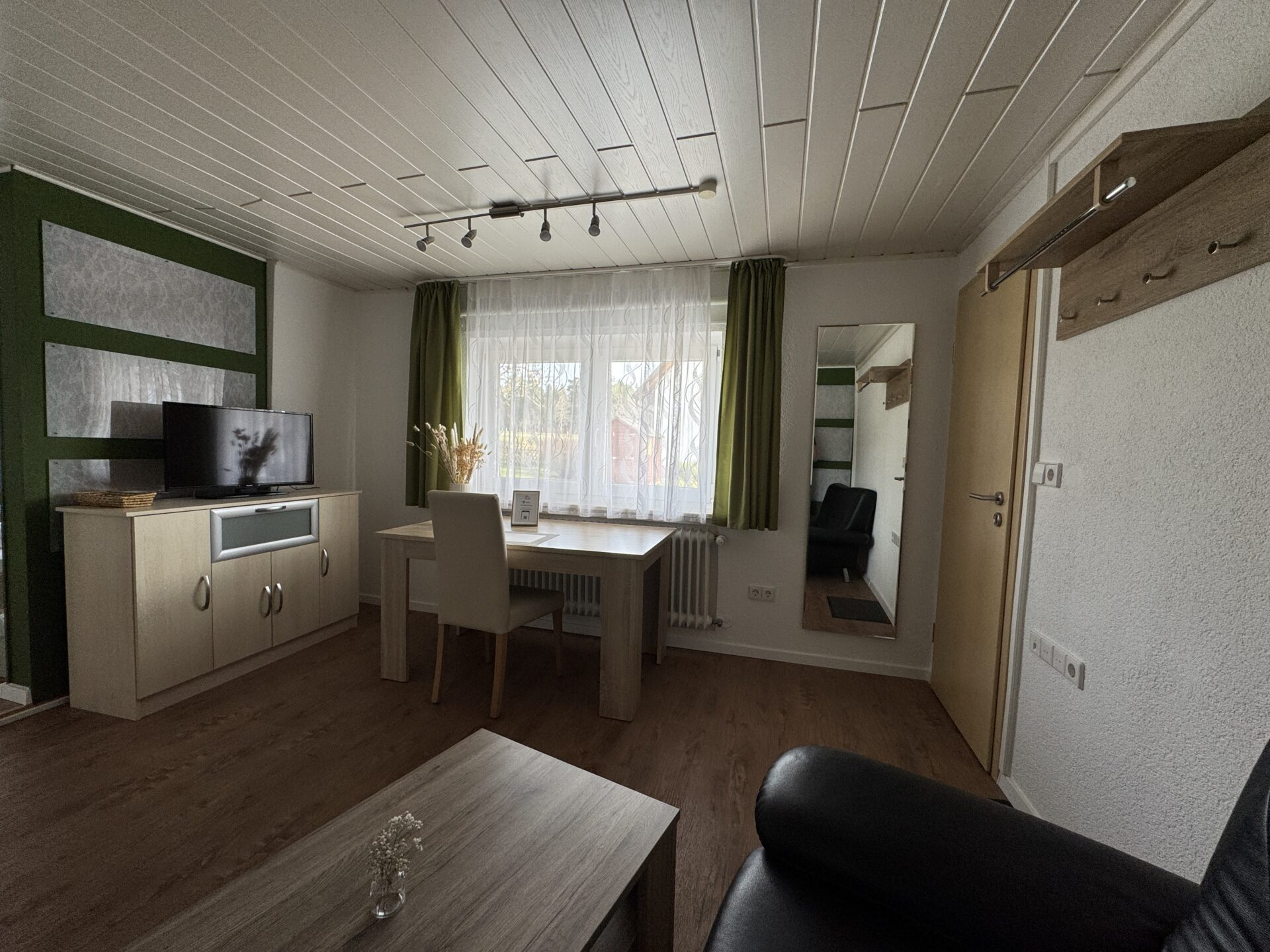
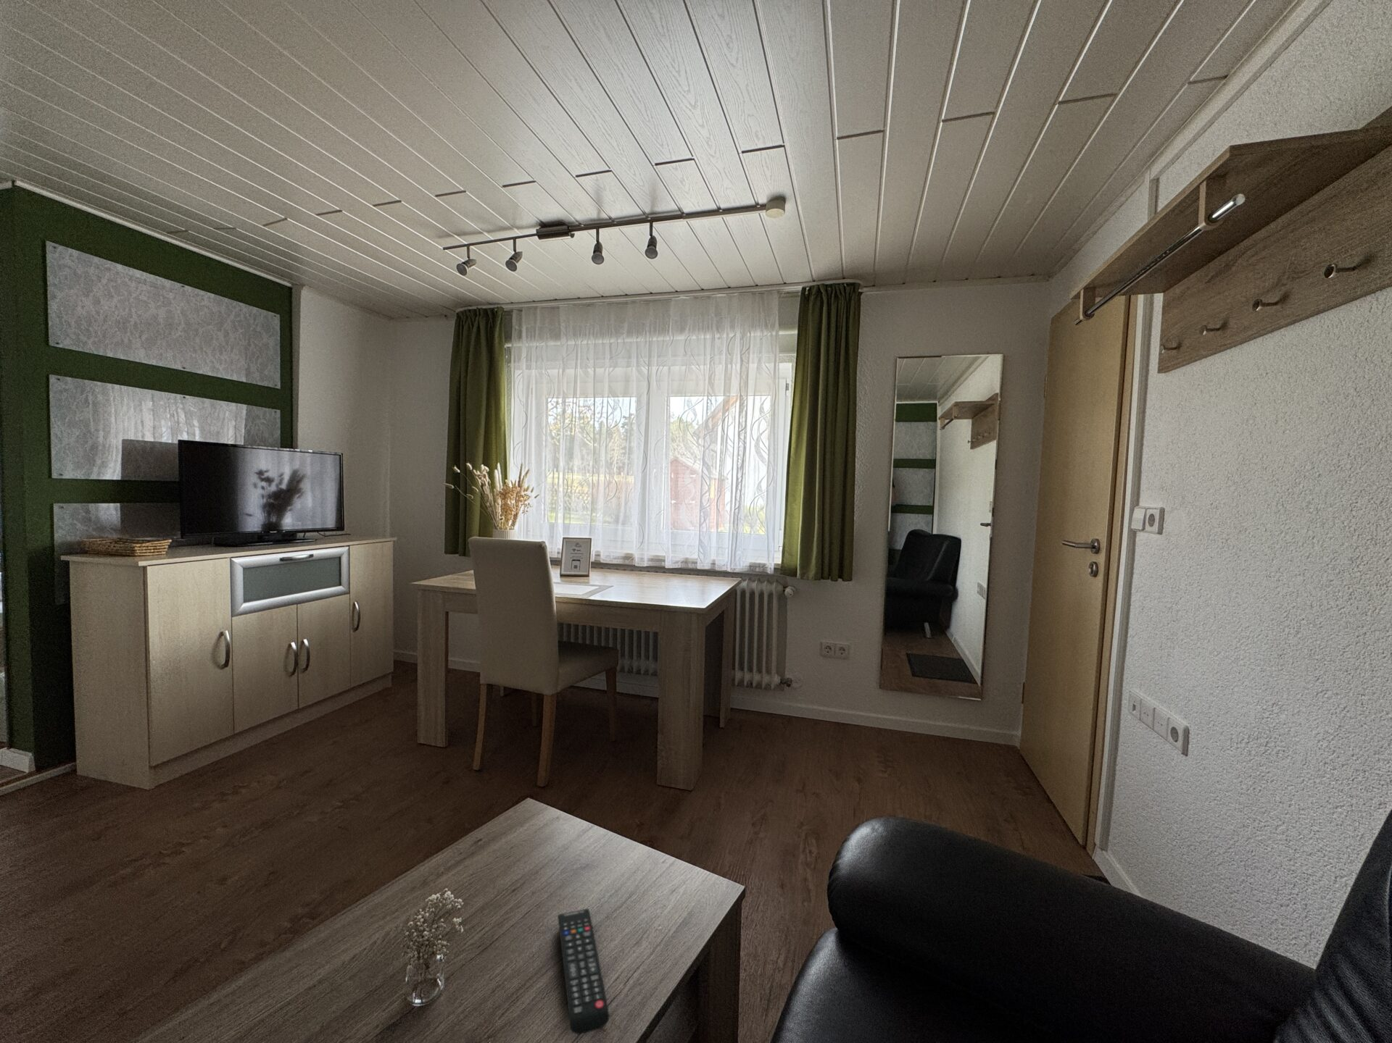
+ remote control [557,907,609,1035]
